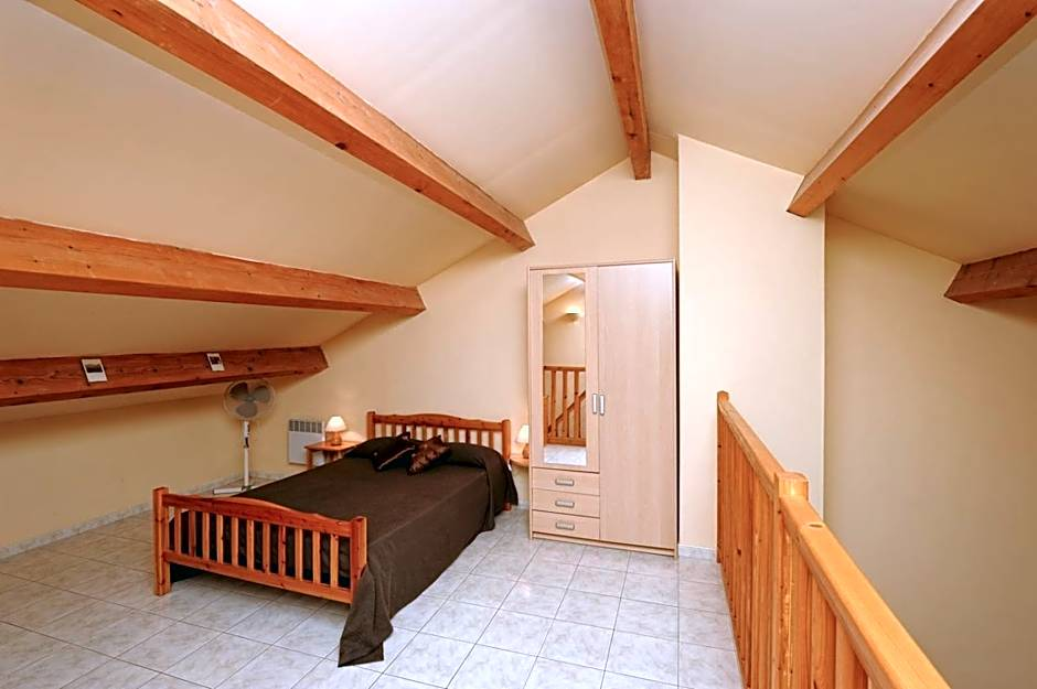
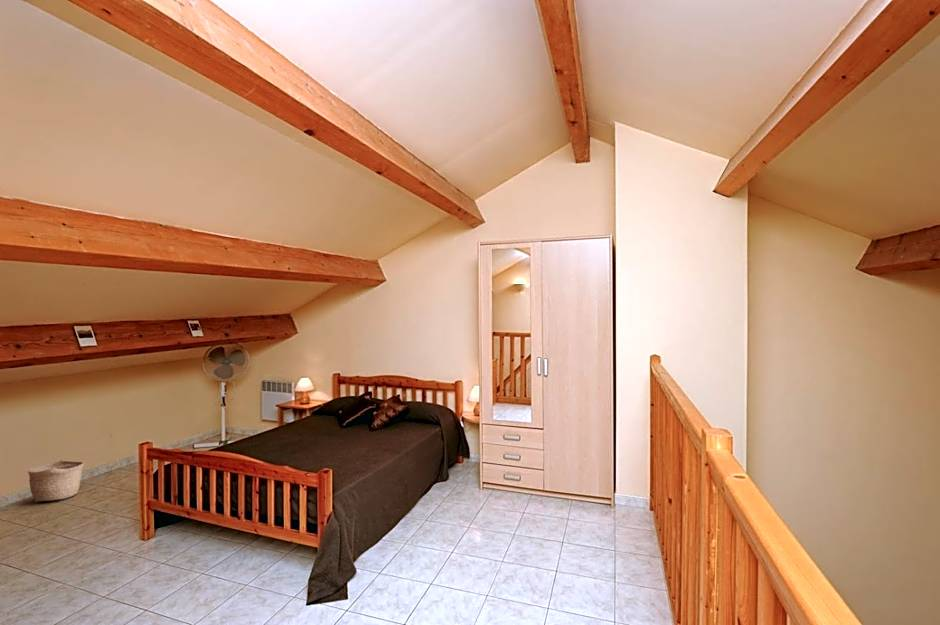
+ basket [27,459,85,504]
